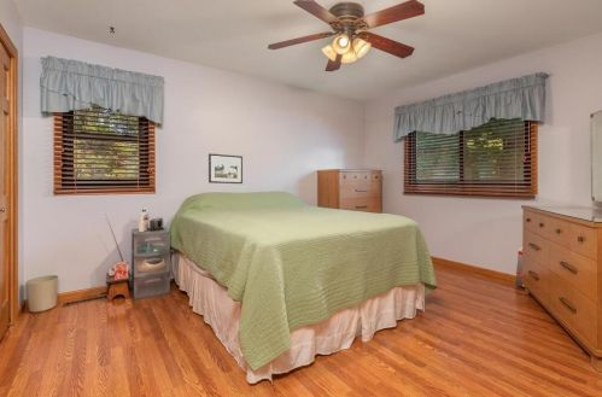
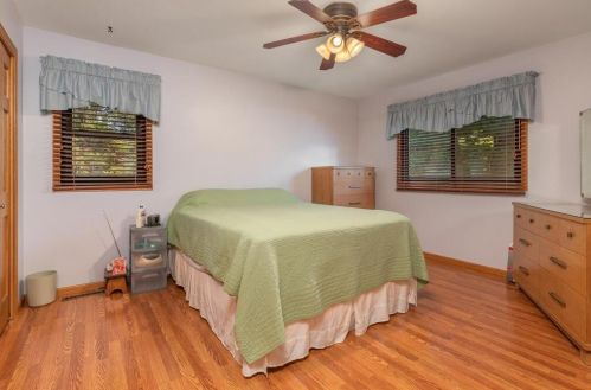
- picture frame [208,152,244,185]
